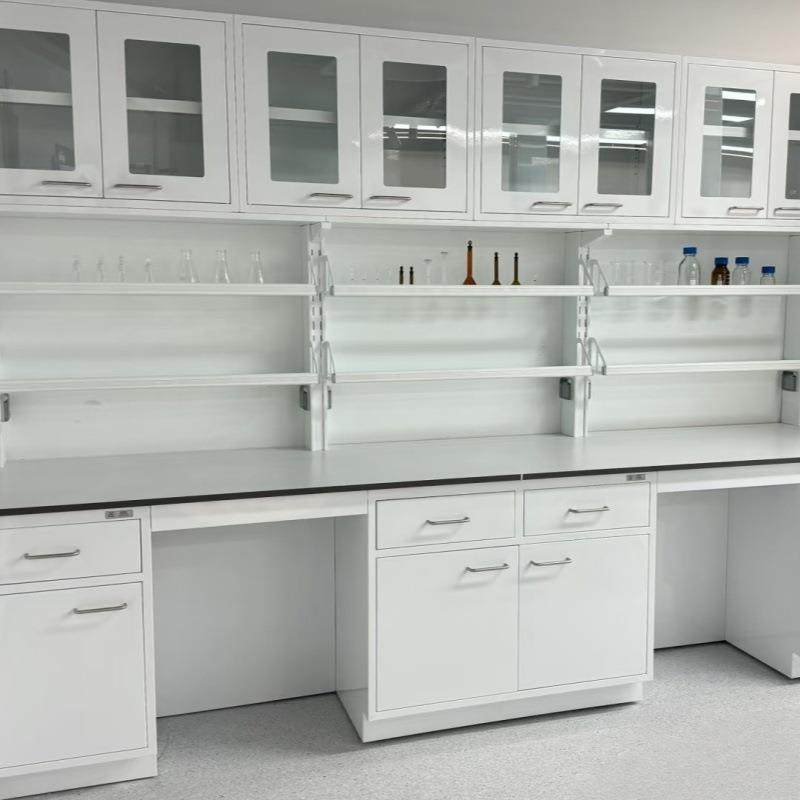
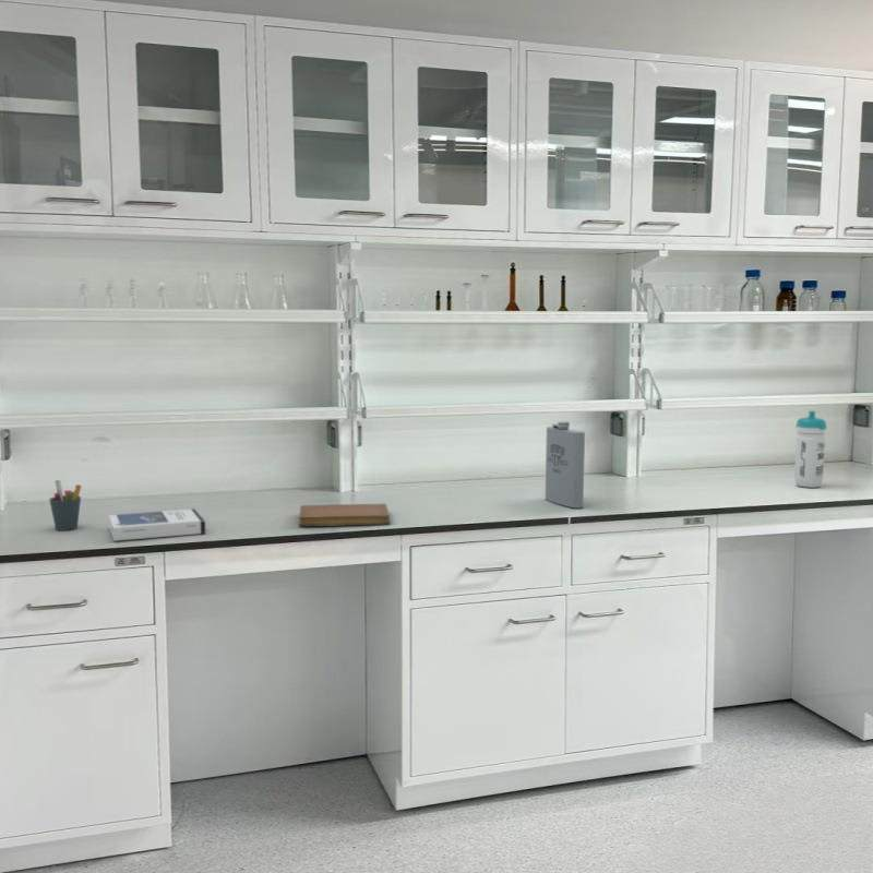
+ water bottle [793,409,827,489]
+ flask [545,420,586,510]
+ notebook [298,503,391,527]
+ hardback book [107,507,206,542]
+ pen holder [48,479,83,531]
